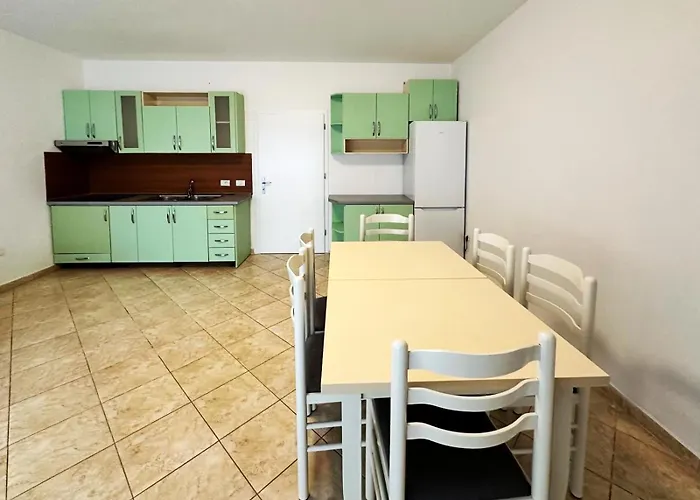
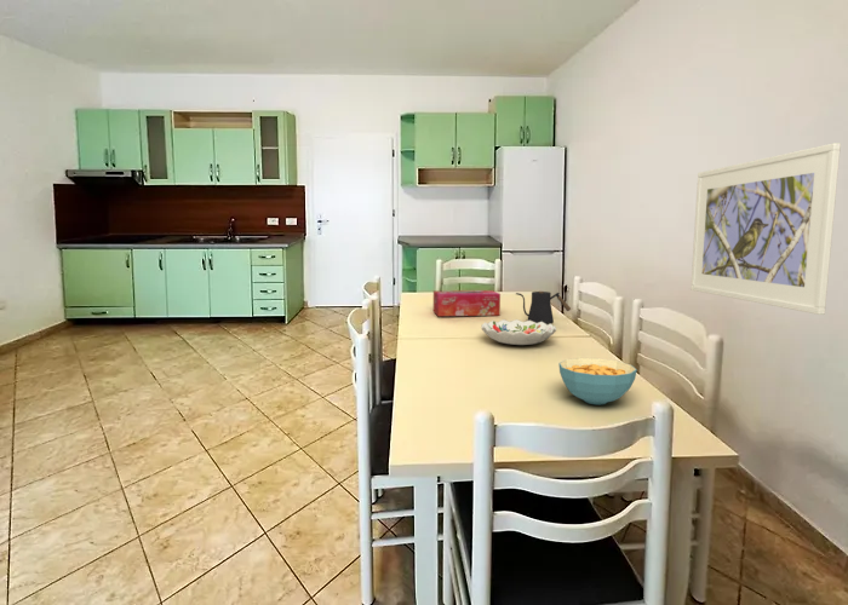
+ cereal bowl [557,357,638,405]
+ kettle [515,290,572,324]
+ tissue box [432,289,502,317]
+ decorative bowl [481,318,557,346]
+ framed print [689,142,842,316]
